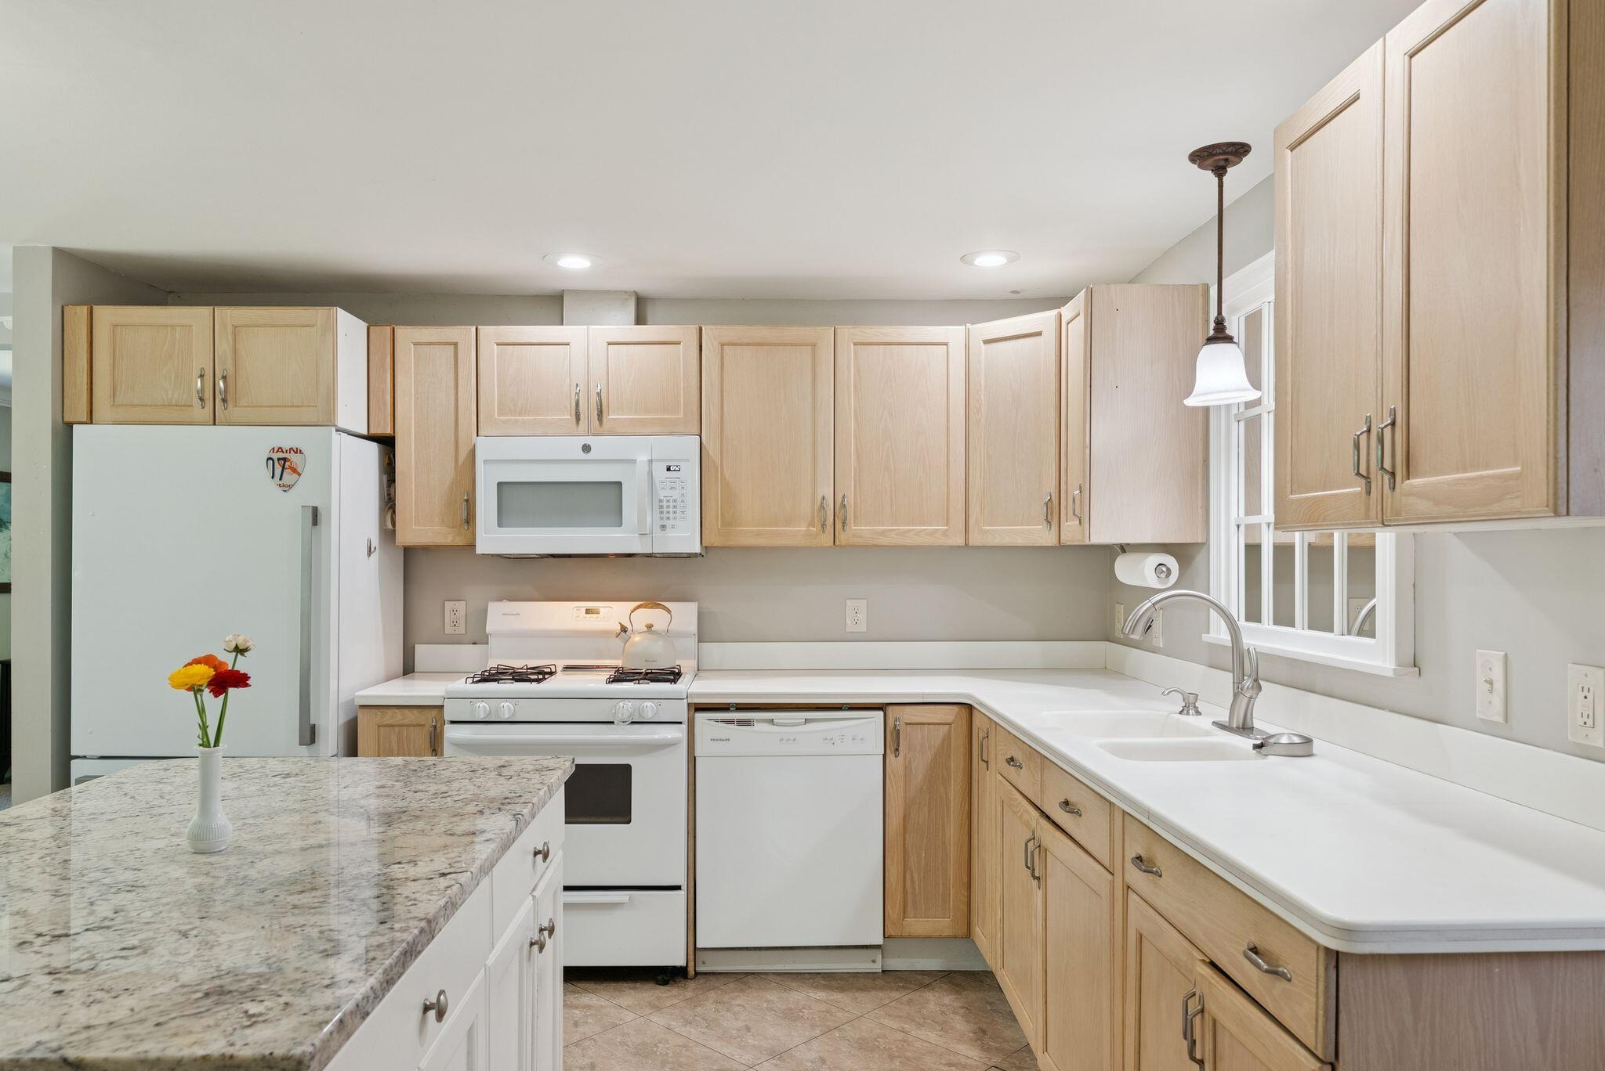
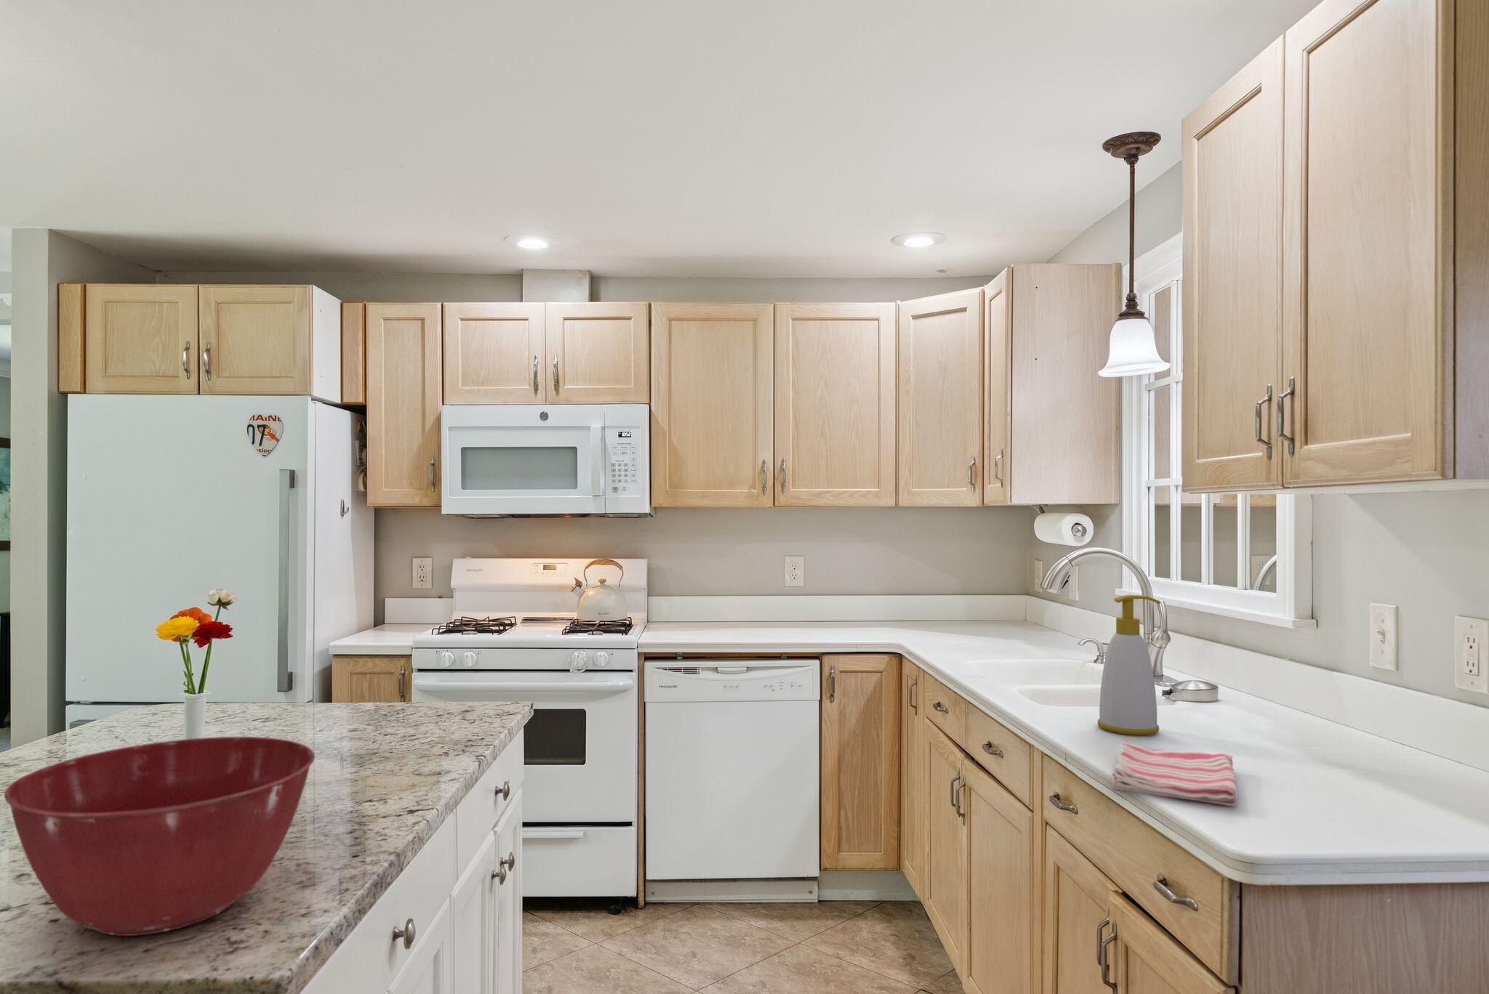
+ soap bottle [1097,595,1162,736]
+ dish towel [1111,742,1238,807]
+ mixing bowl [3,736,315,936]
